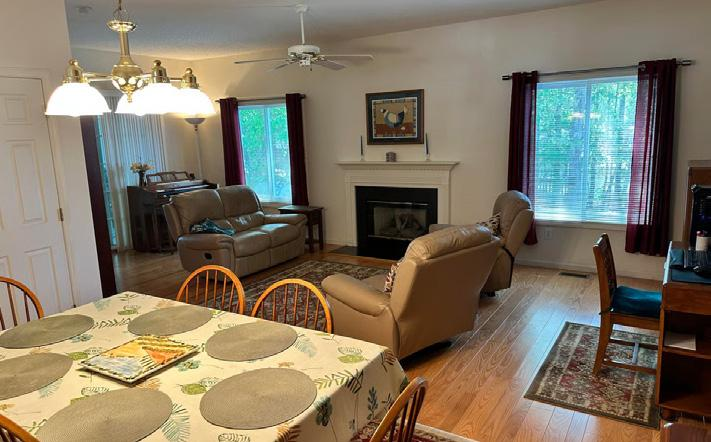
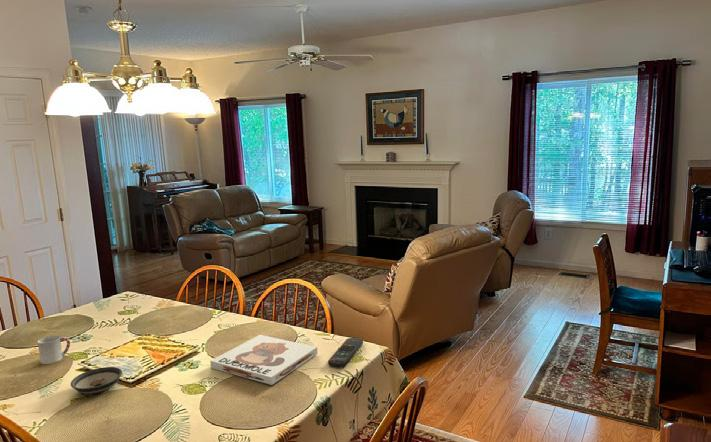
+ remote control [327,337,364,368]
+ cup [37,335,71,365]
+ board game [209,334,318,386]
+ saucer [70,366,123,395]
